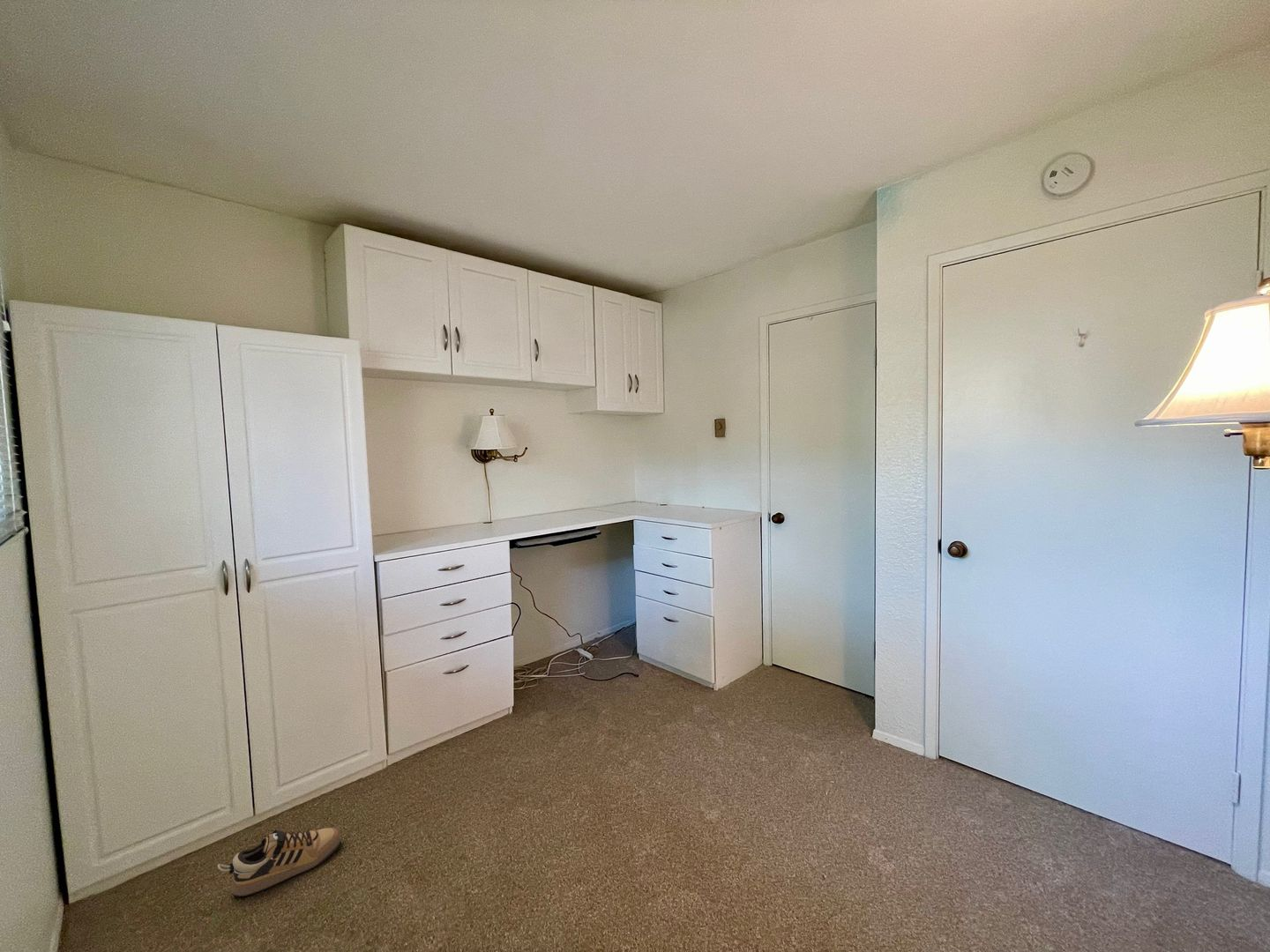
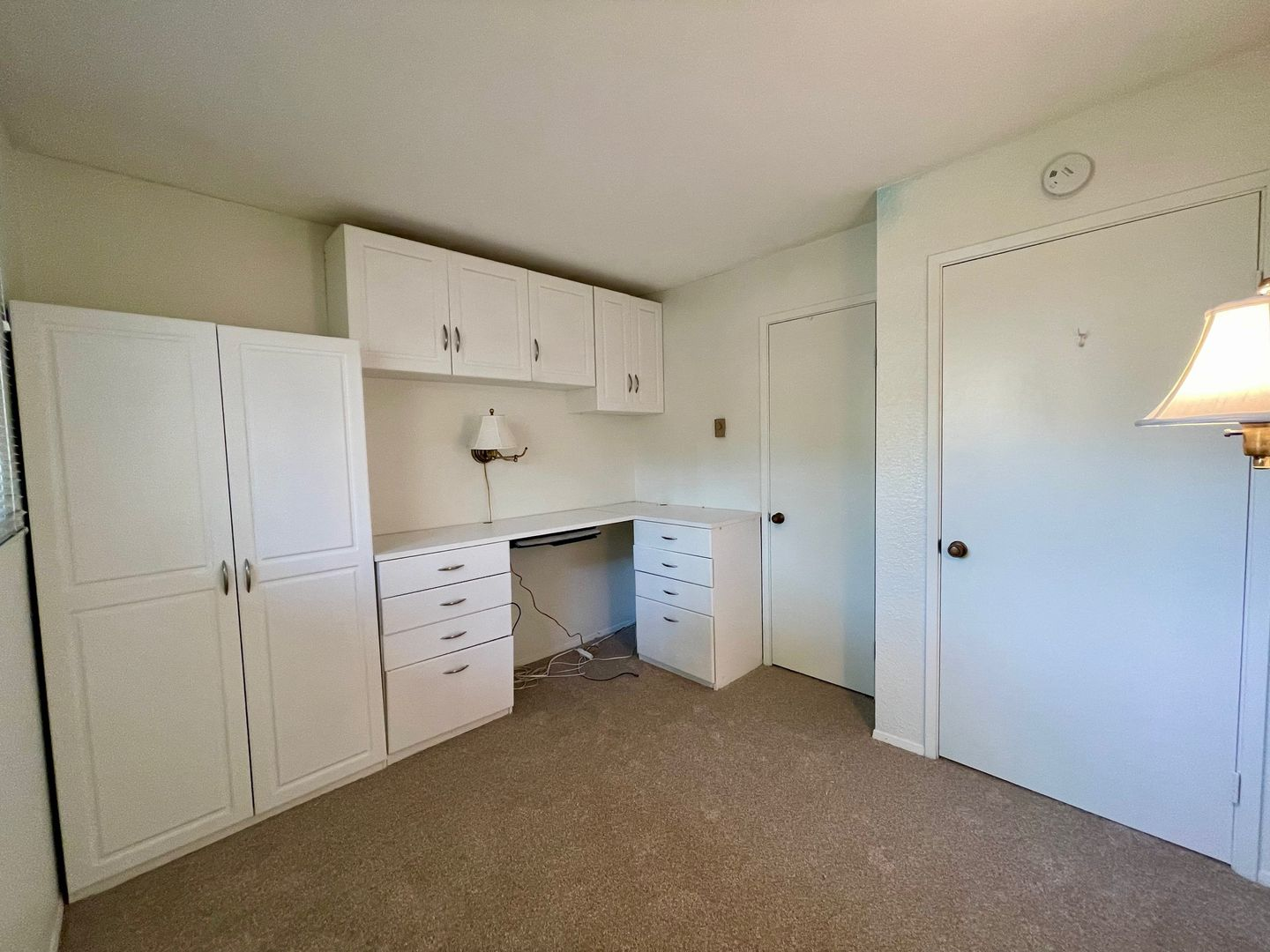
- shoe [217,827,341,897]
